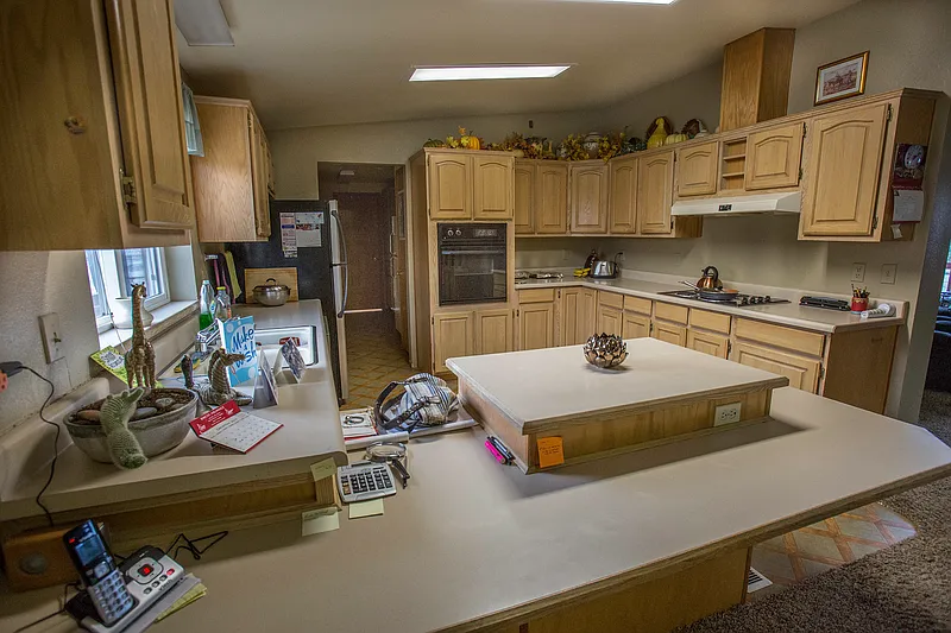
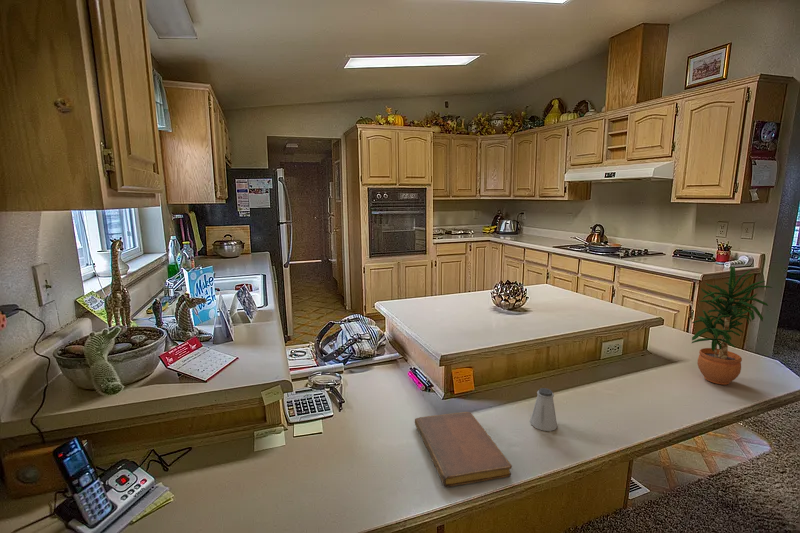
+ notebook [414,411,513,488]
+ potted plant [691,265,773,386]
+ saltshaker [529,387,558,432]
